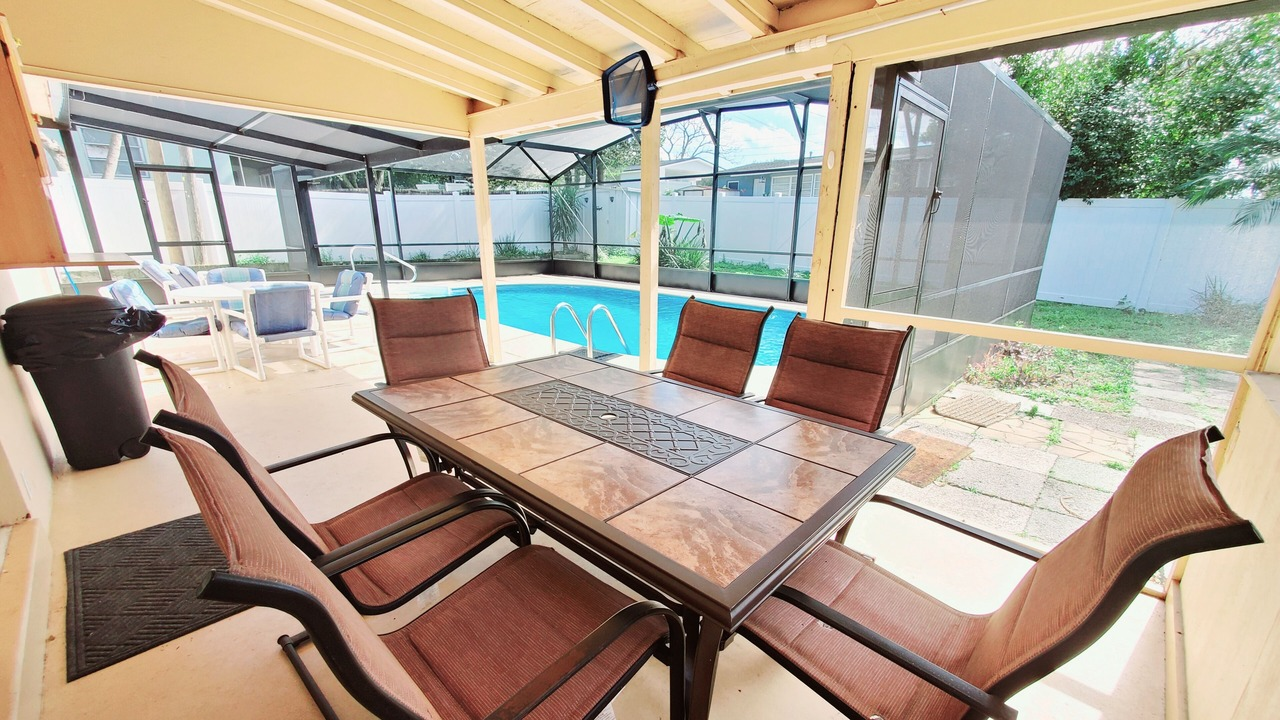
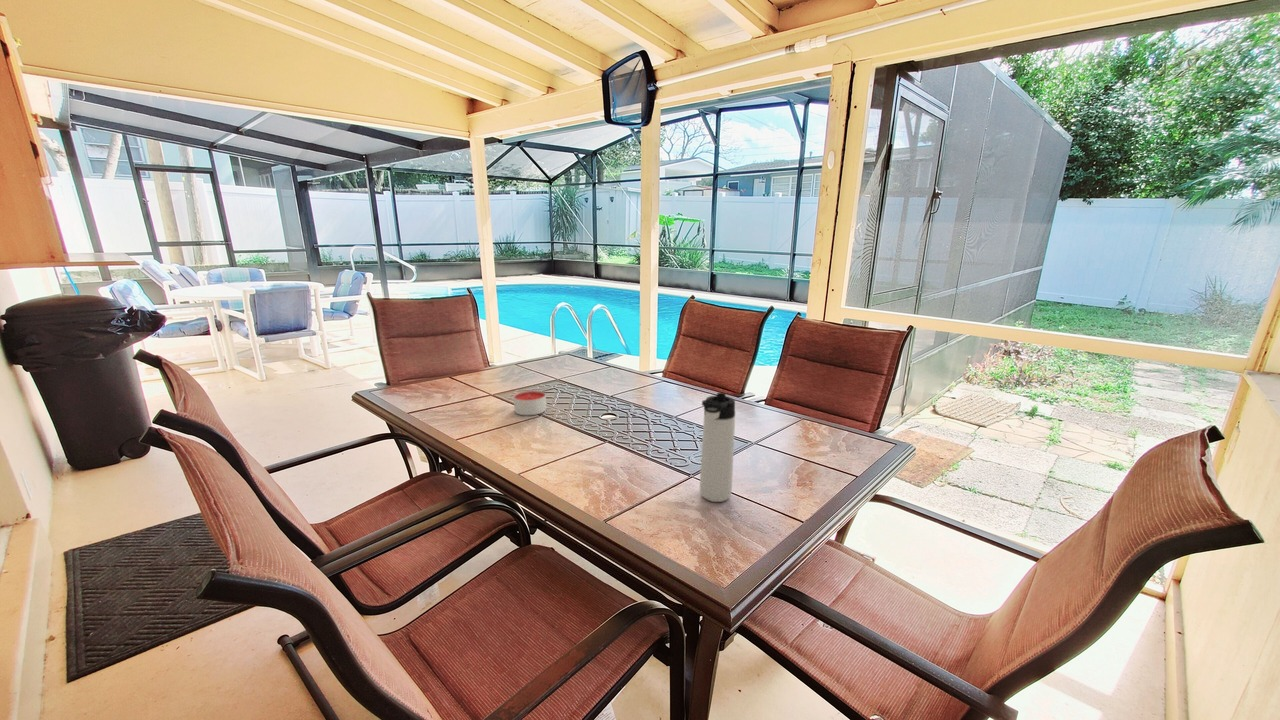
+ thermos bottle [699,392,736,503]
+ candle [513,389,547,416]
